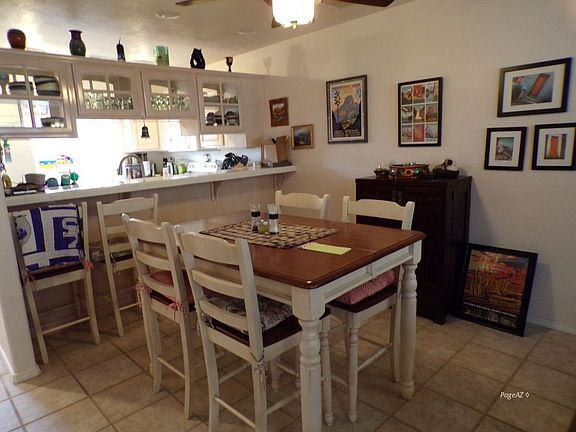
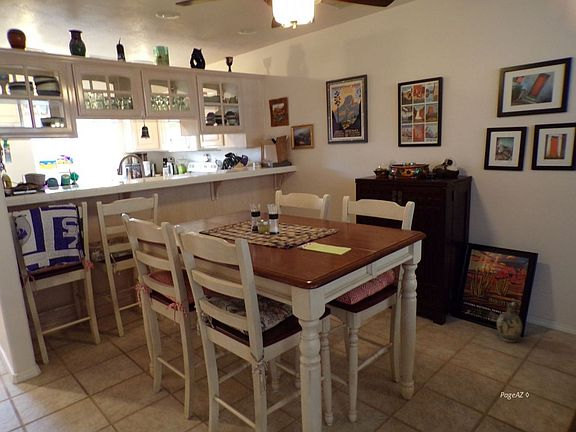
+ ceramic jug [496,300,523,344]
